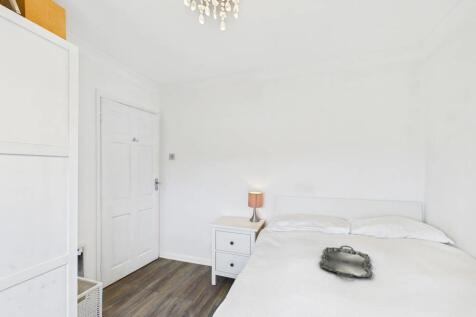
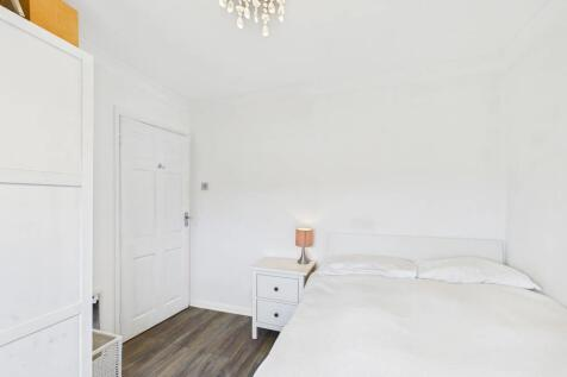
- serving tray [318,245,374,278]
